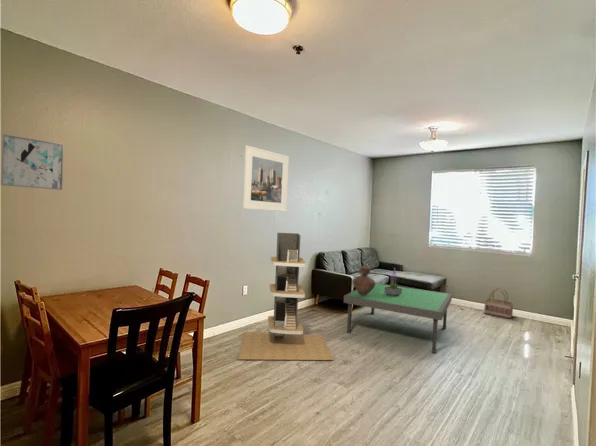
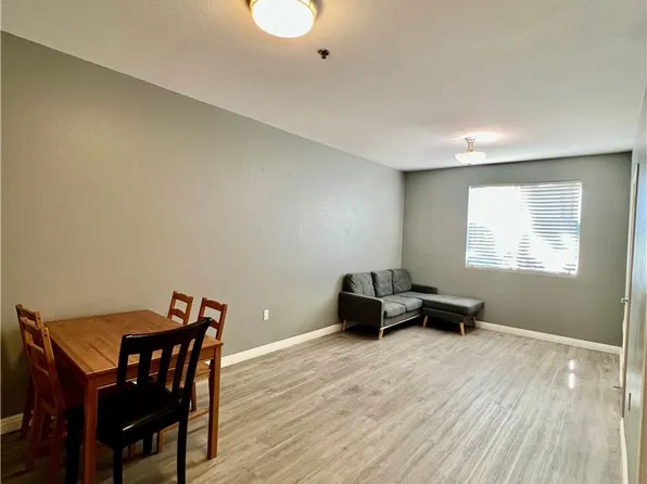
- bookshelf [237,232,334,361]
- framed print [241,144,290,212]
- potted plant [384,268,402,296]
- vessel [352,266,376,296]
- coffee table [343,282,453,354]
- basket [483,287,514,319]
- wall art [0,133,65,191]
